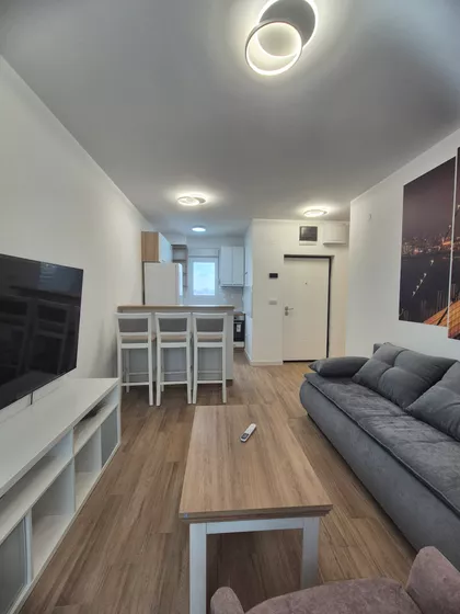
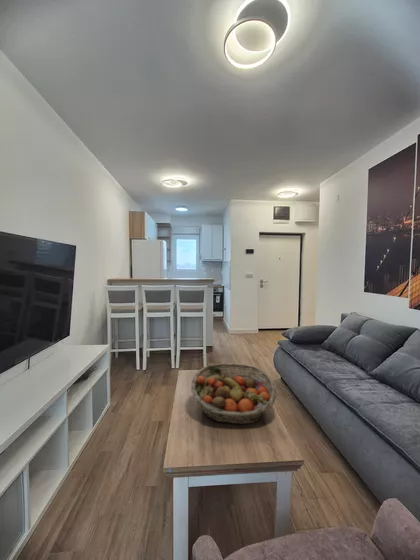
+ fruit basket [190,362,278,425]
